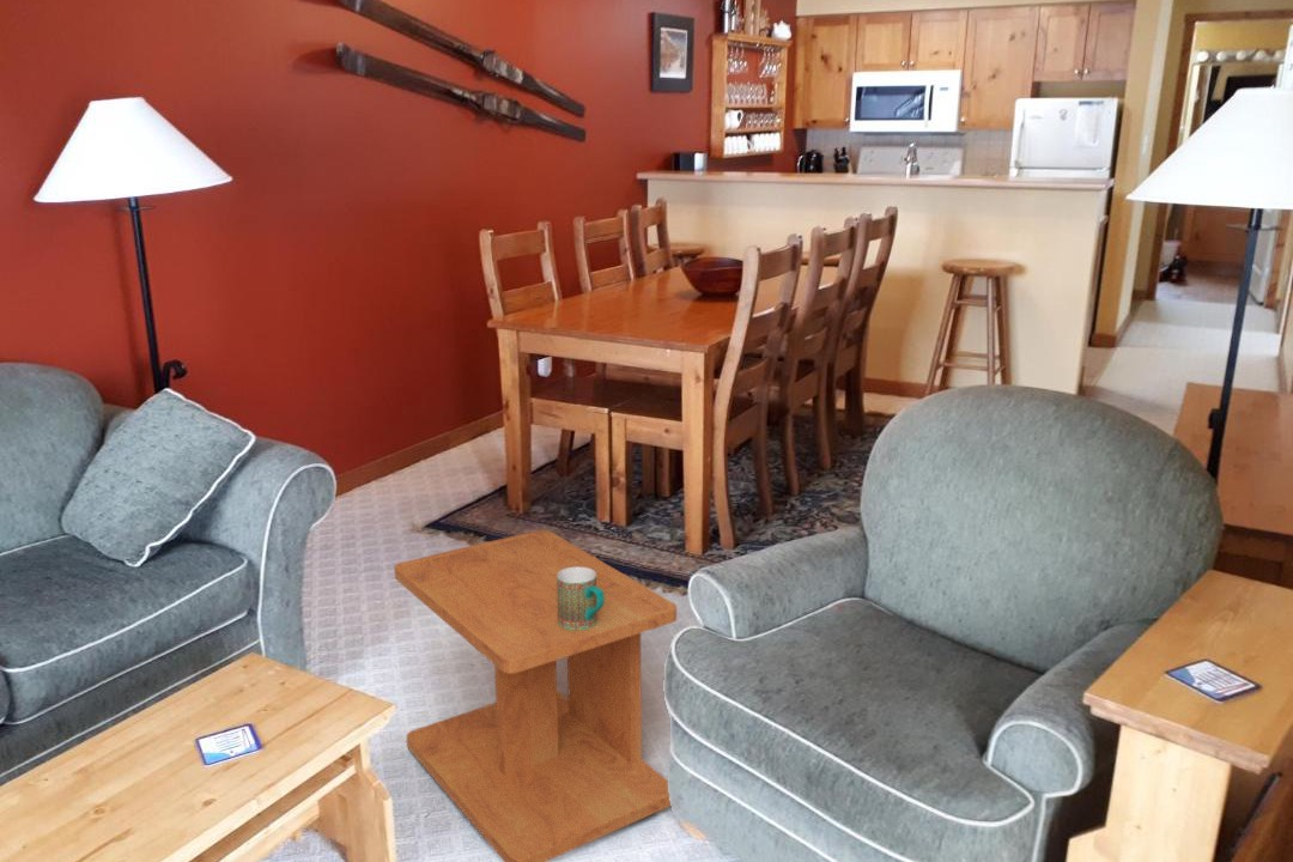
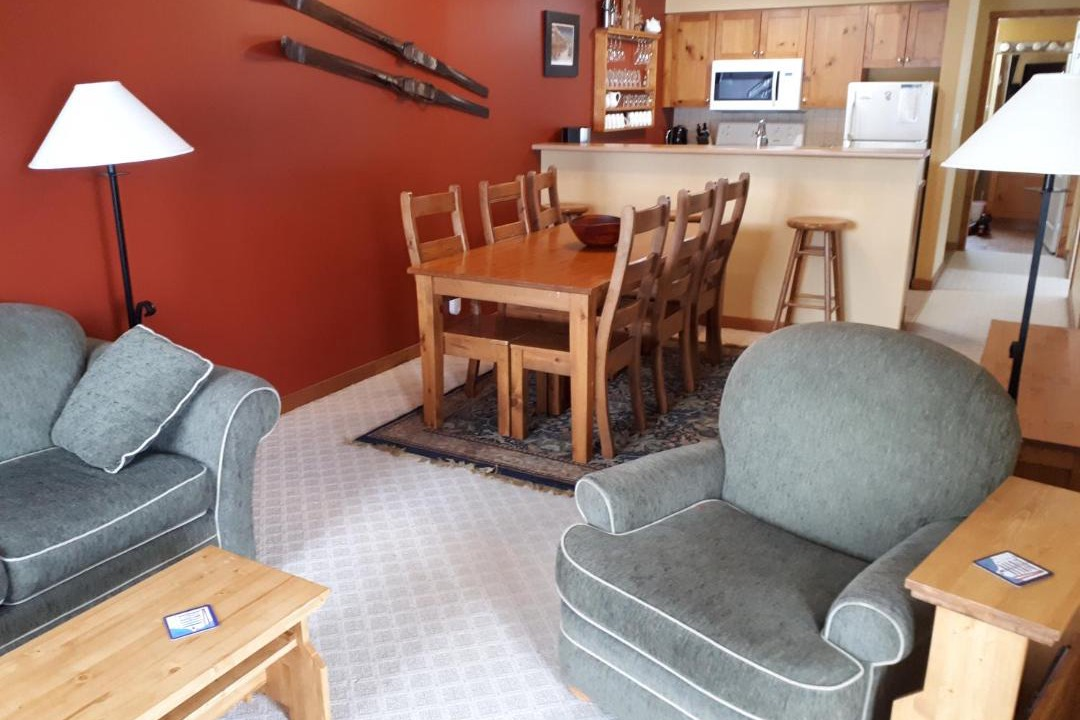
- mug [557,567,605,630]
- side table [393,528,678,862]
